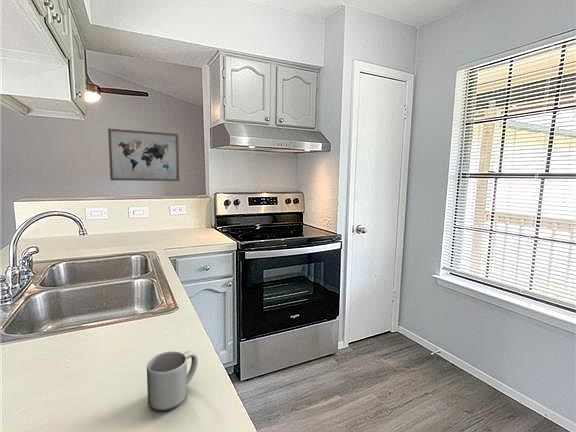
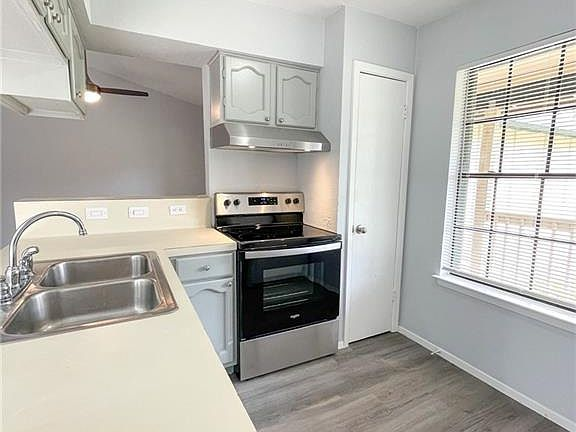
- mug [146,350,199,412]
- wall art [107,128,180,182]
